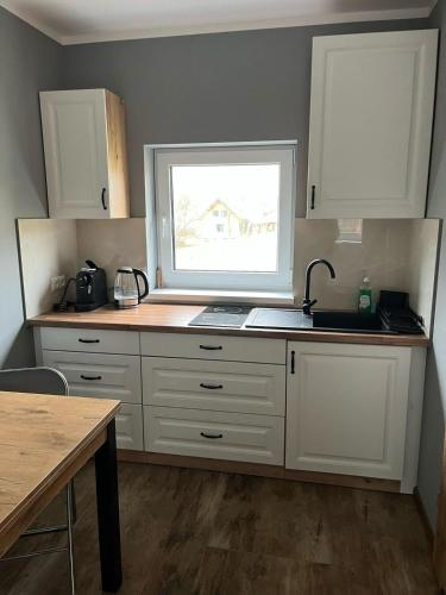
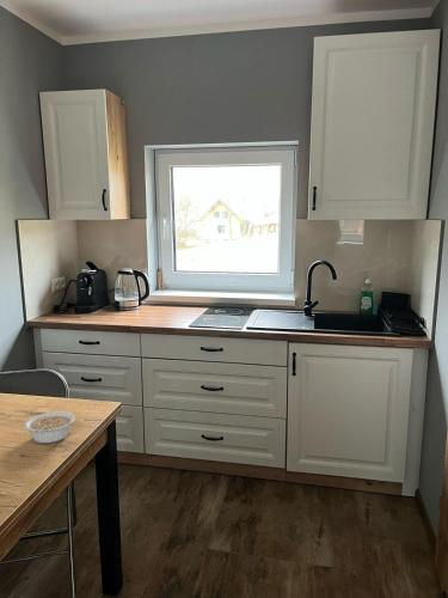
+ legume [23,410,80,444]
